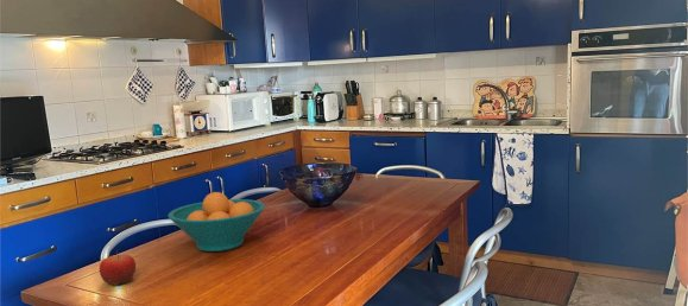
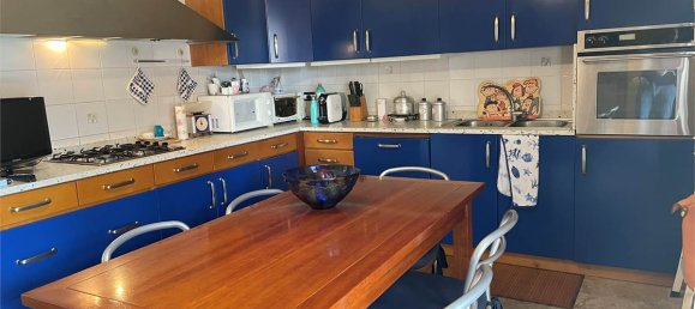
- fruit bowl [166,191,266,253]
- fruit [99,250,137,286]
